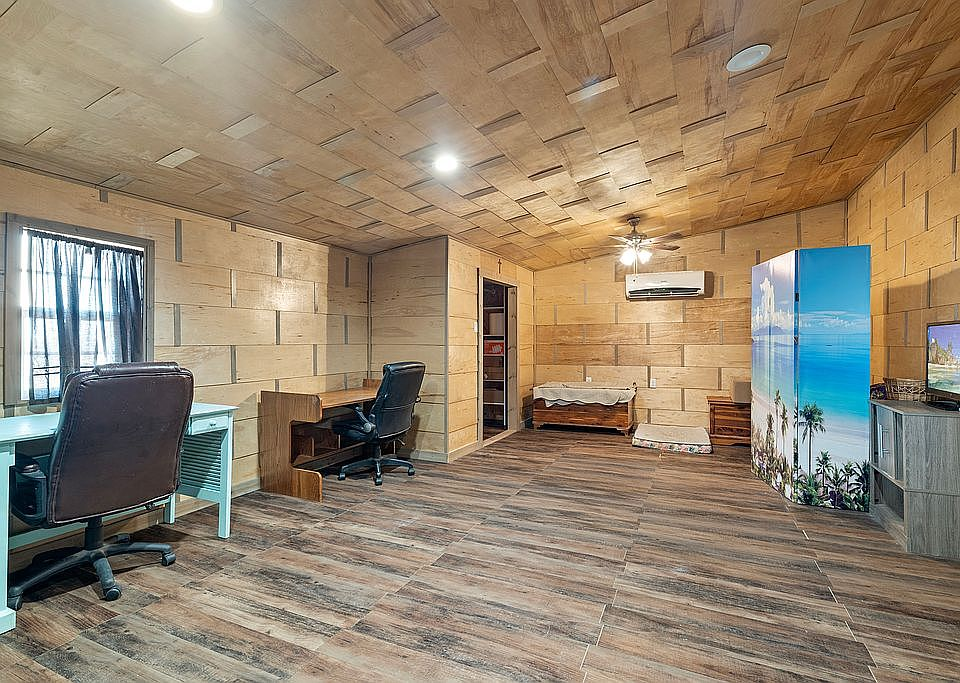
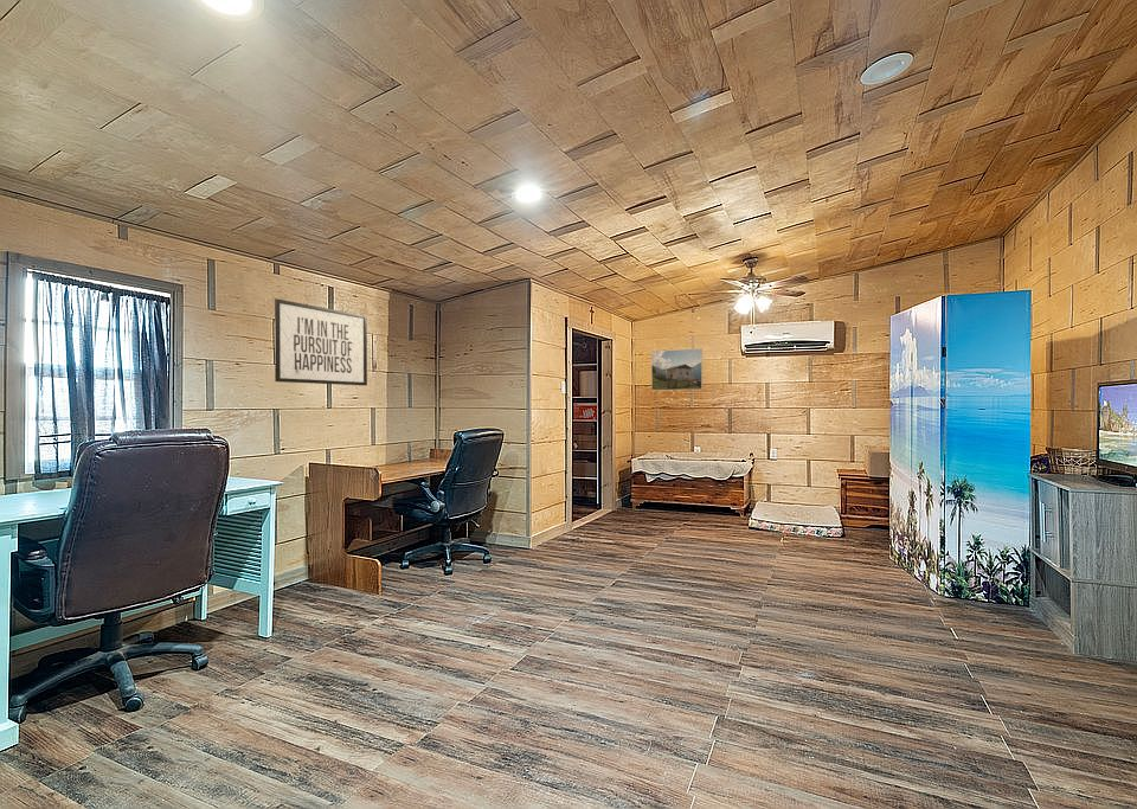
+ mirror [274,298,368,386]
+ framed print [650,347,704,392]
